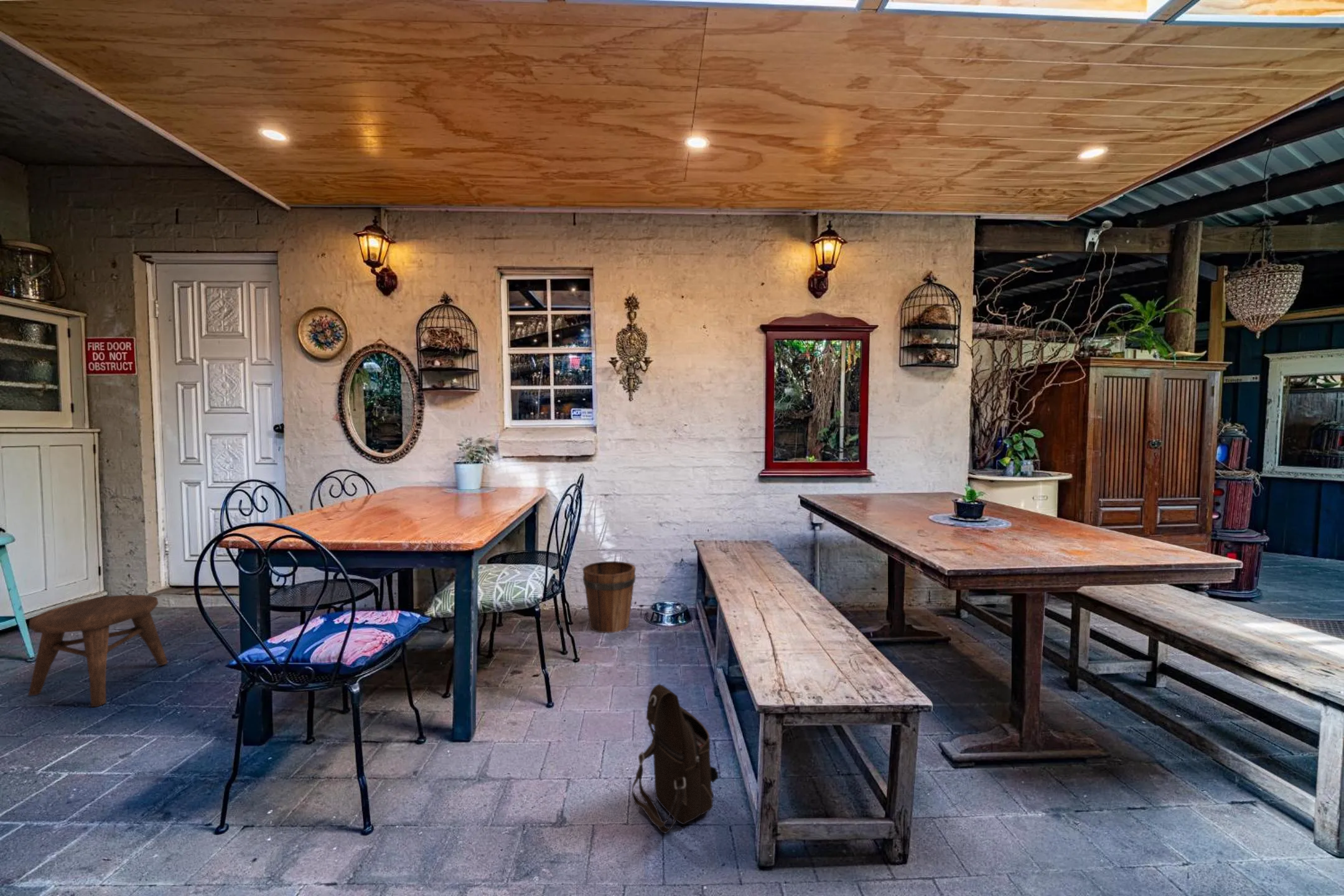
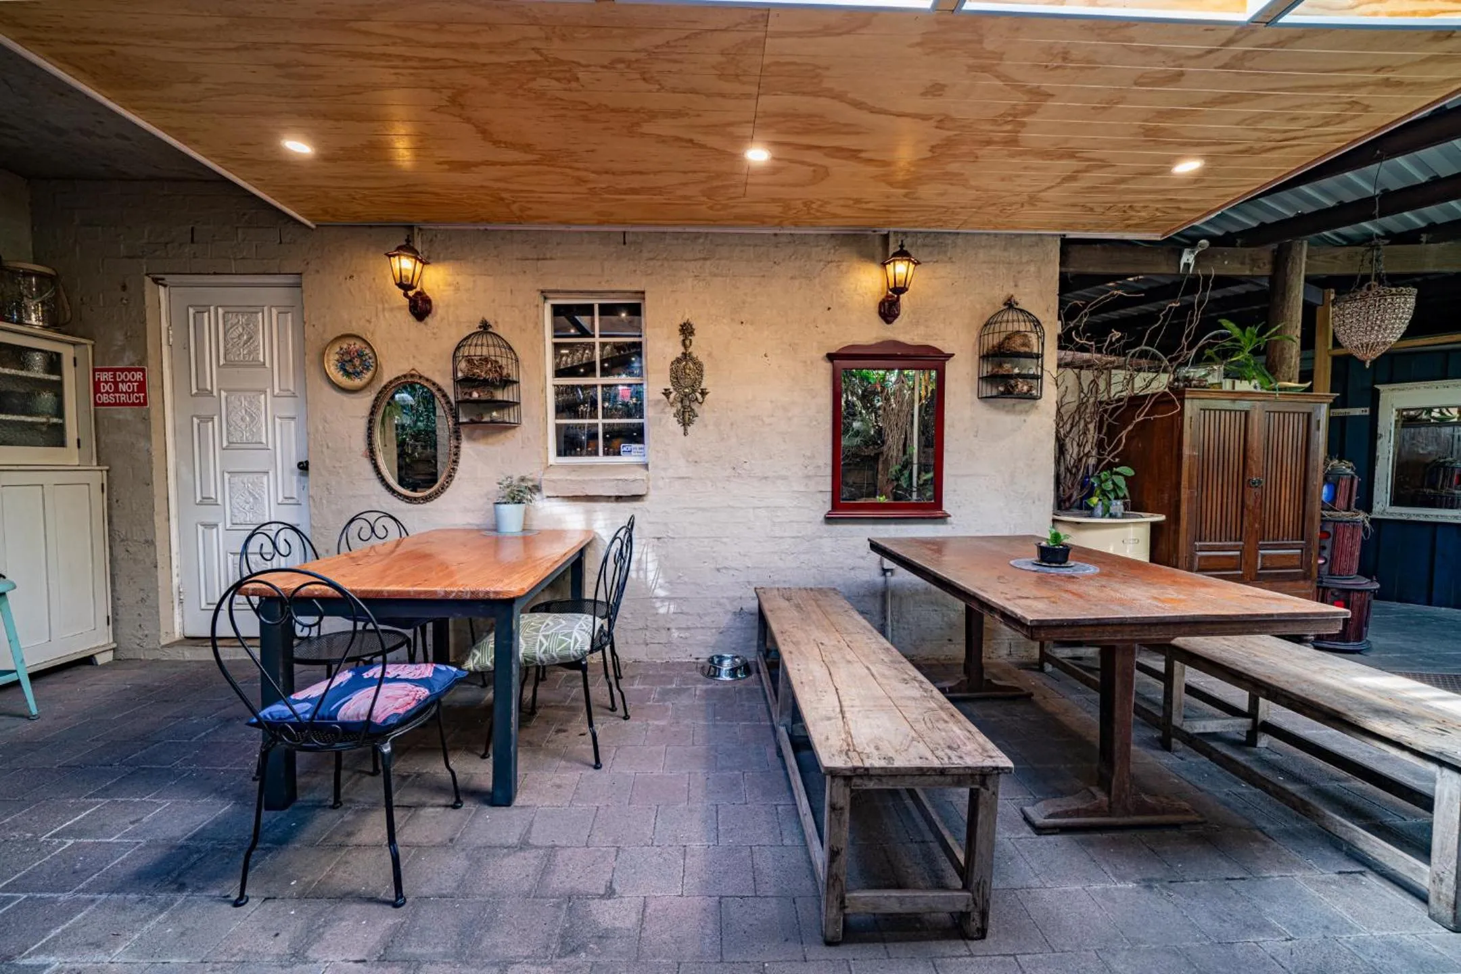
- bucket [582,561,637,633]
- stool [27,594,169,707]
- shoulder bag [632,683,719,834]
